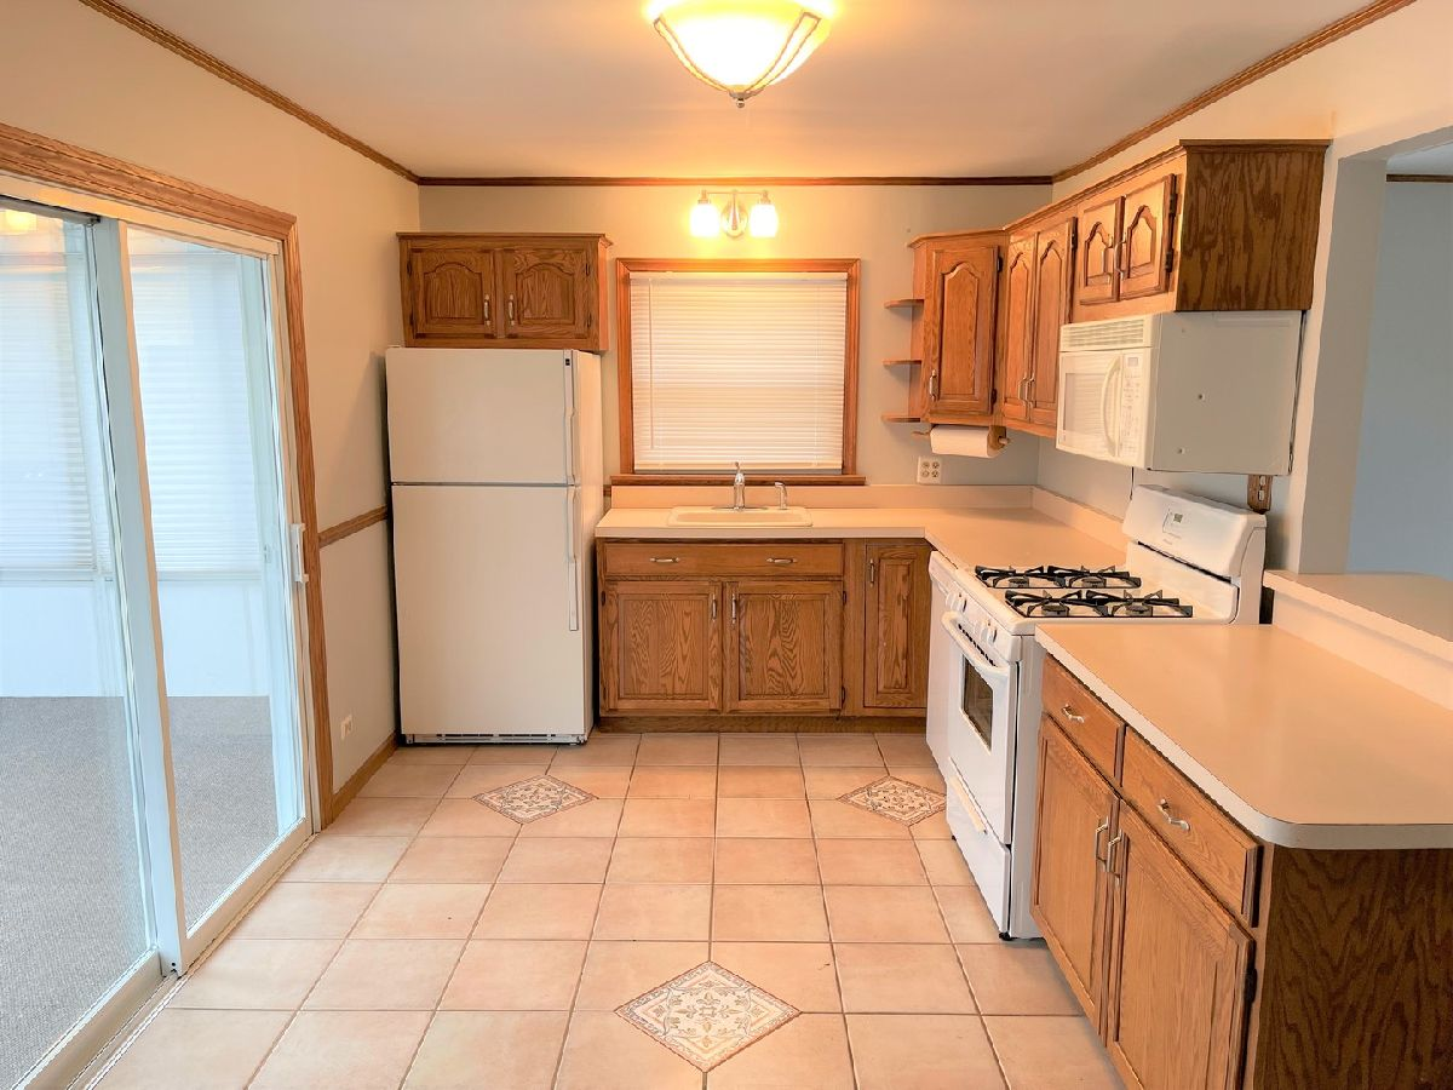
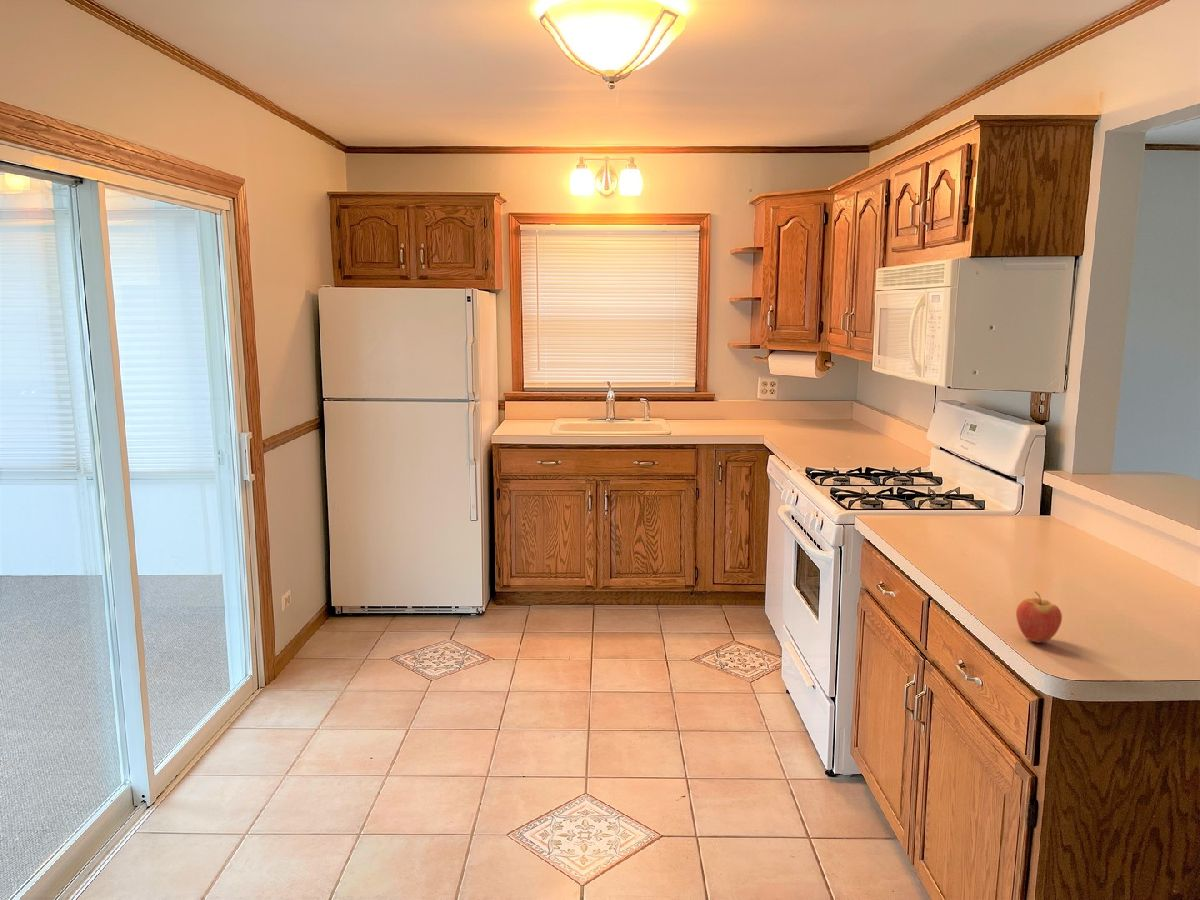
+ fruit [1015,590,1063,644]
